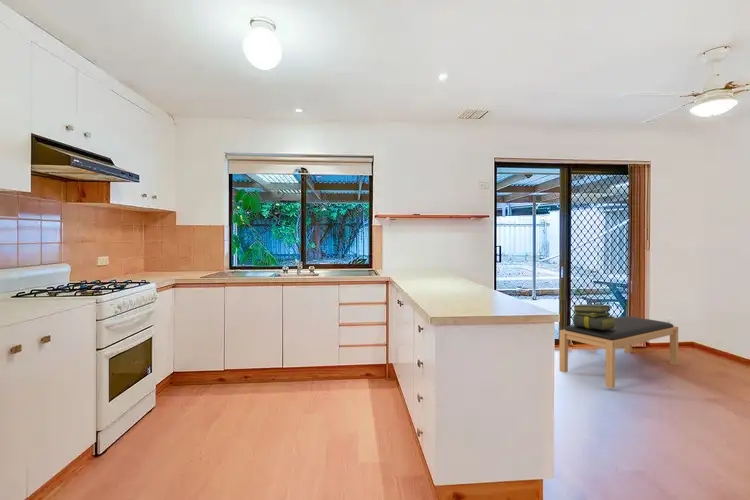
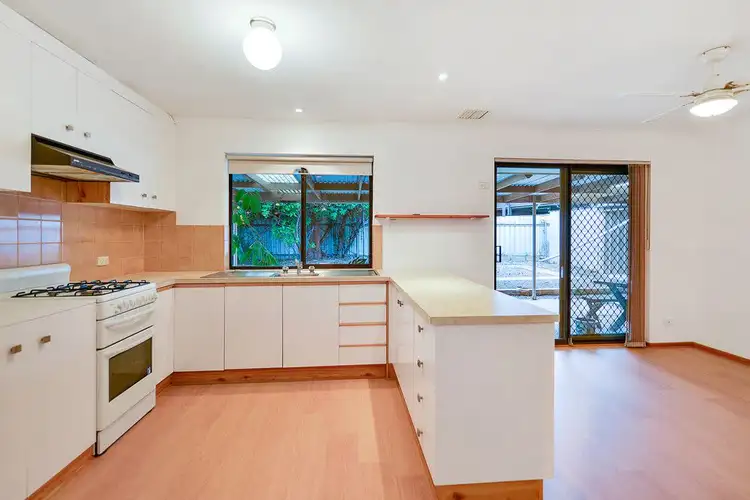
- bench [558,315,679,389]
- stack of books [572,303,617,330]
